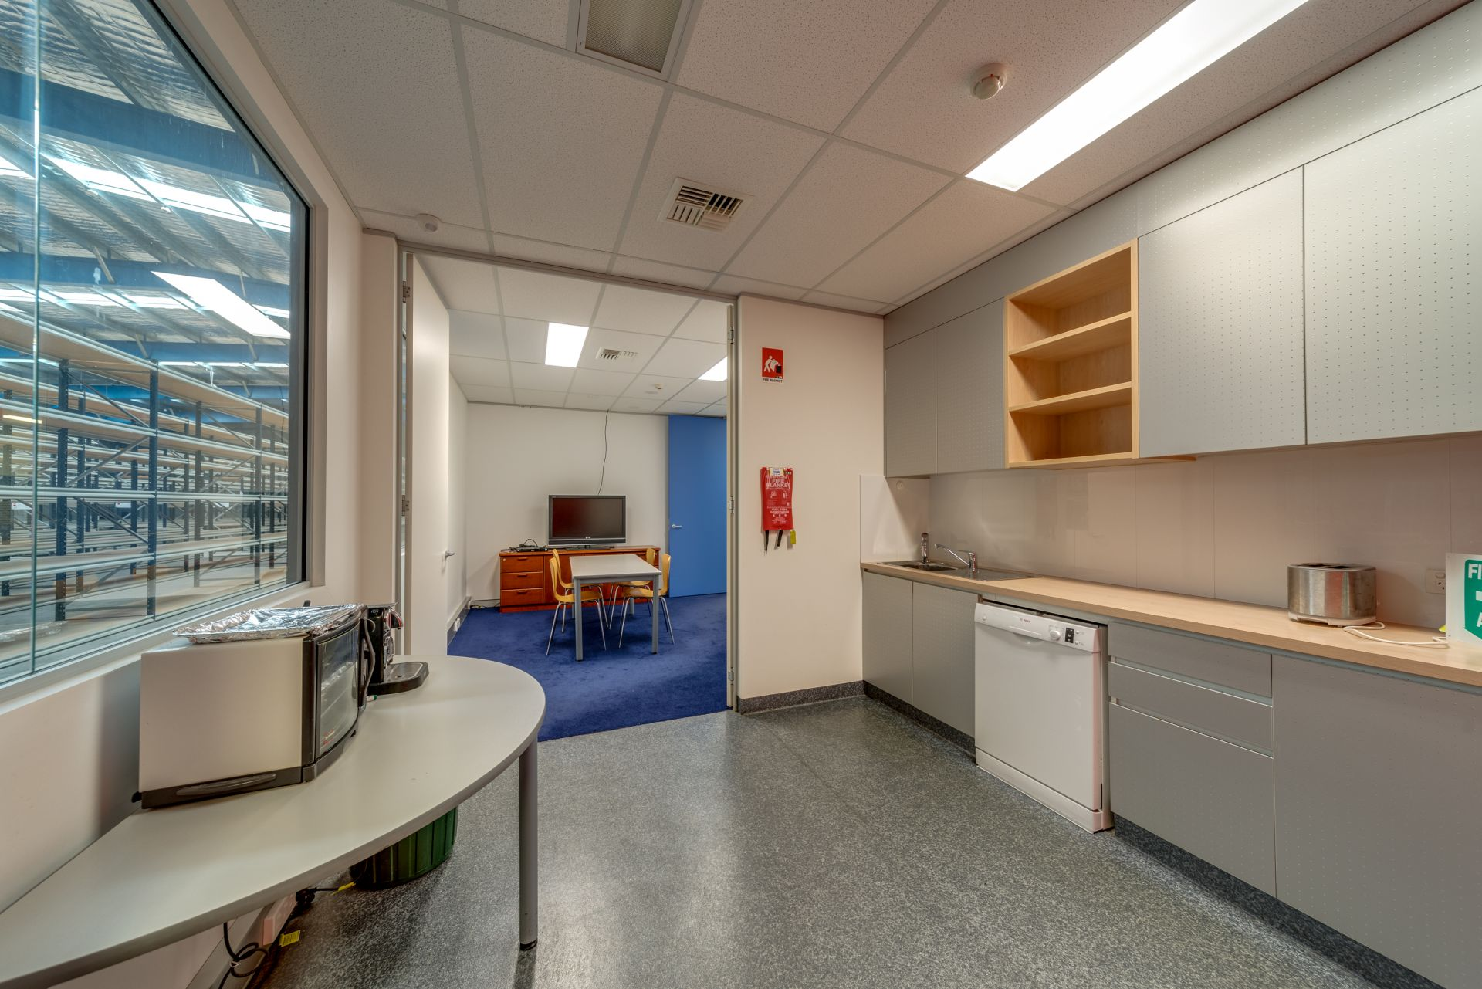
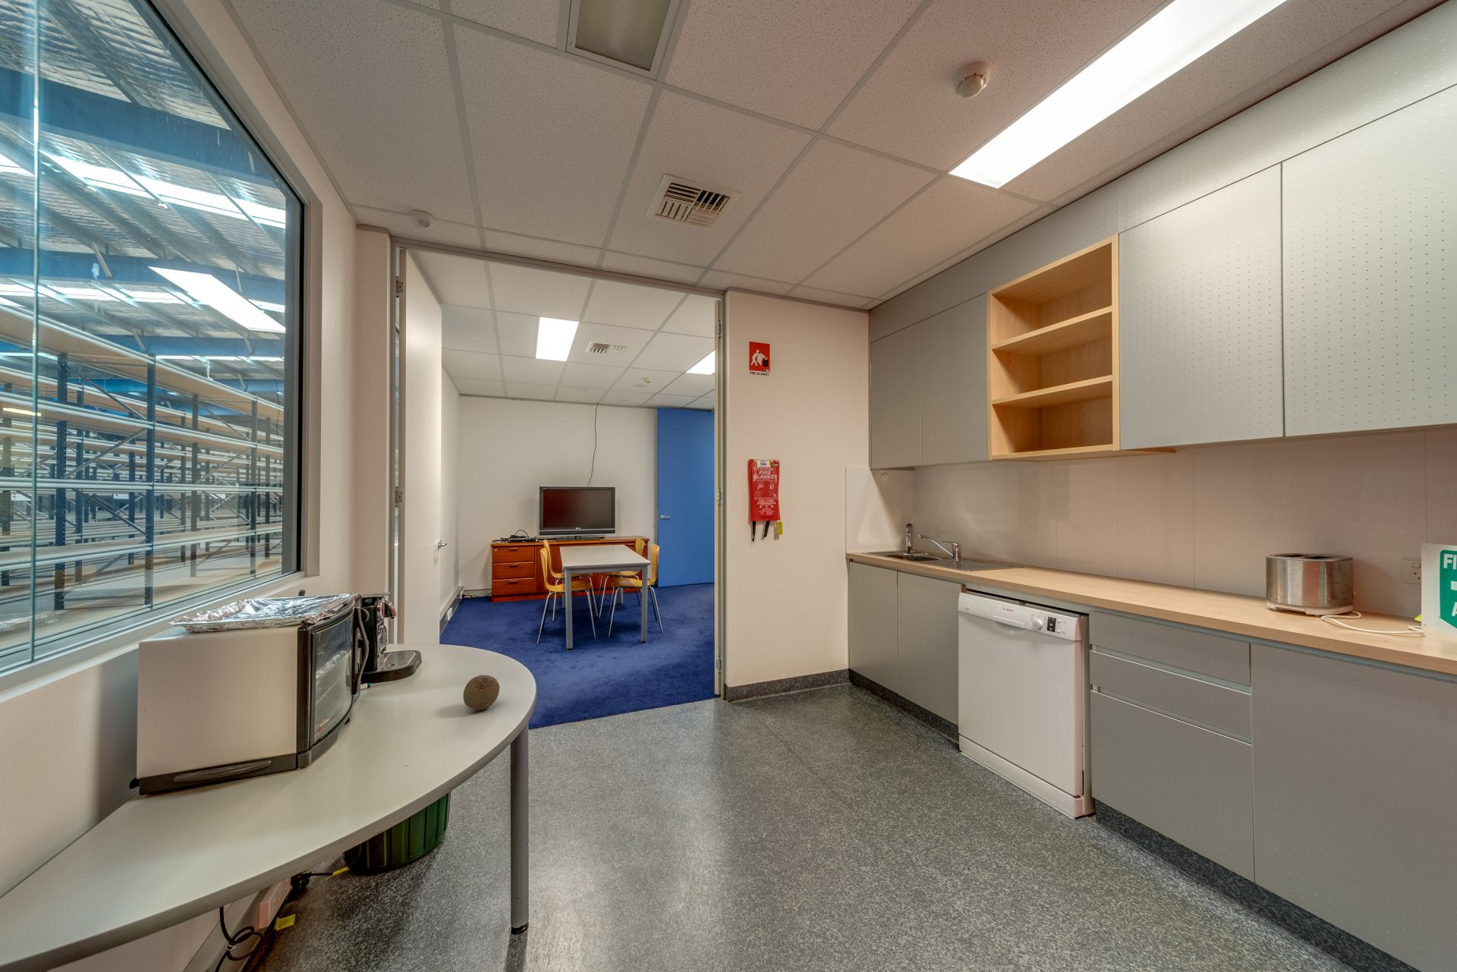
+ fruit [462,675,500,711]
